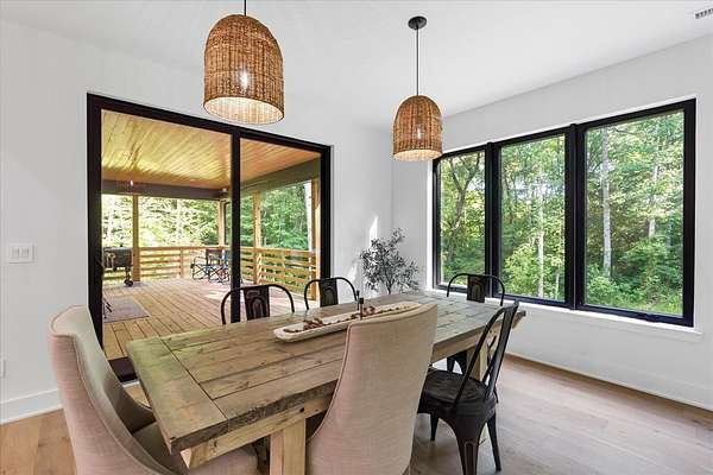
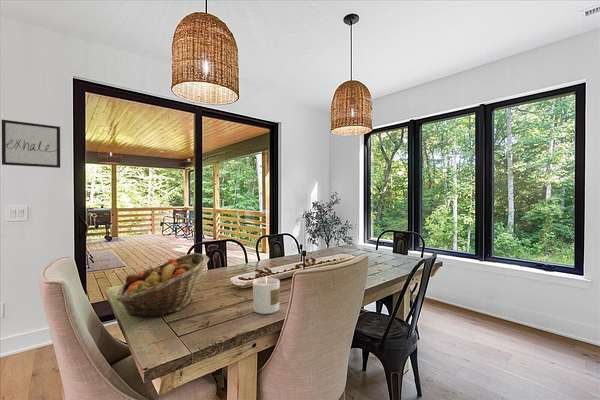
+ candle [252,275,281,315]
+ fruit basket [115,252,210,318]
+ wall art [1,119,61,169]
